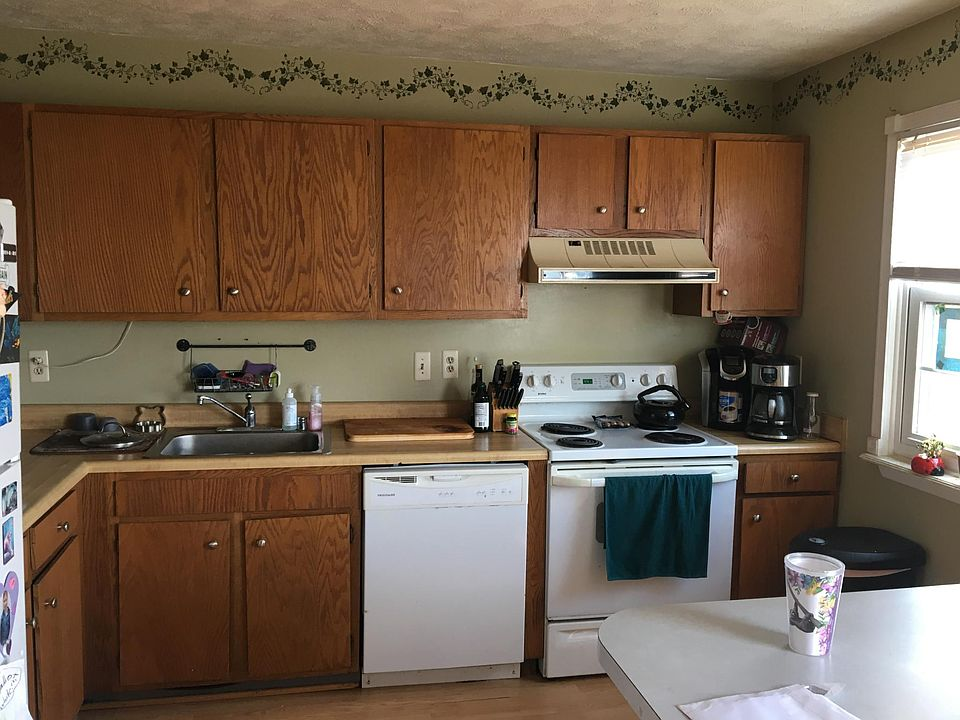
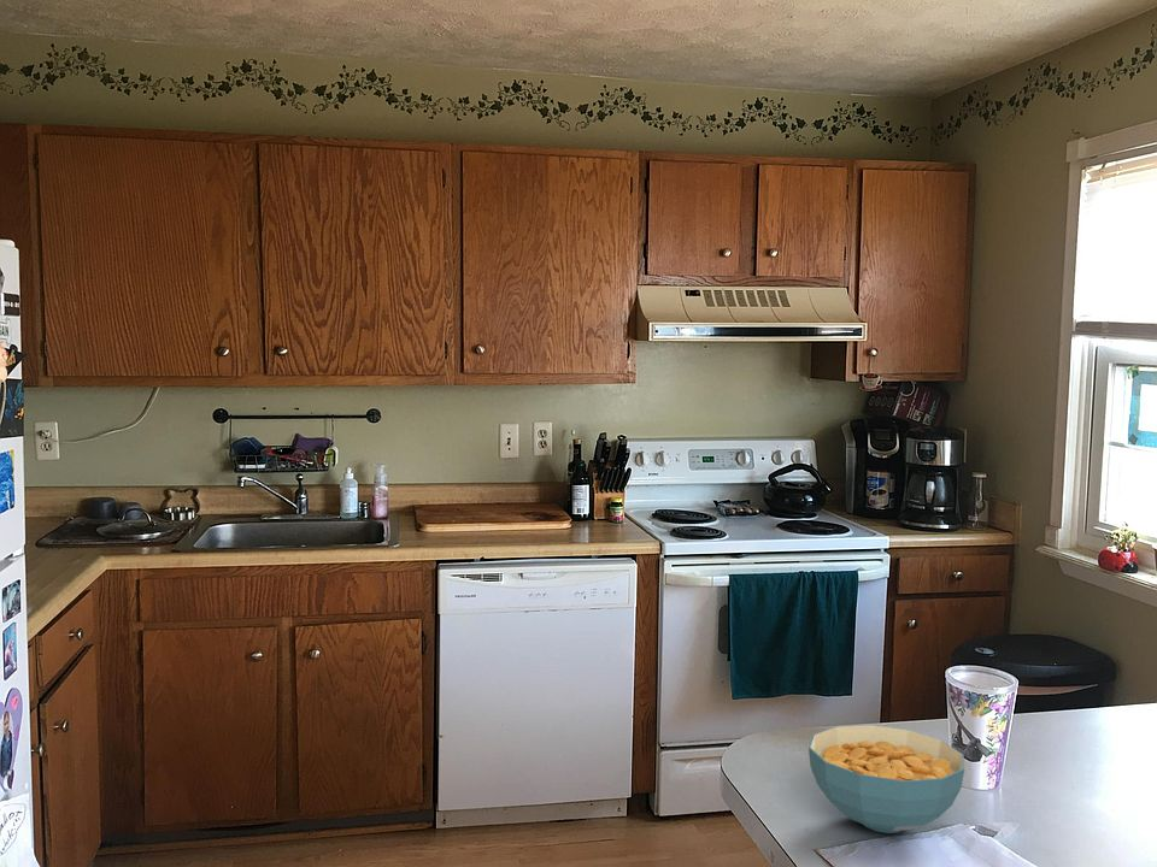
+ cereal bowl [807,724,965,834]
